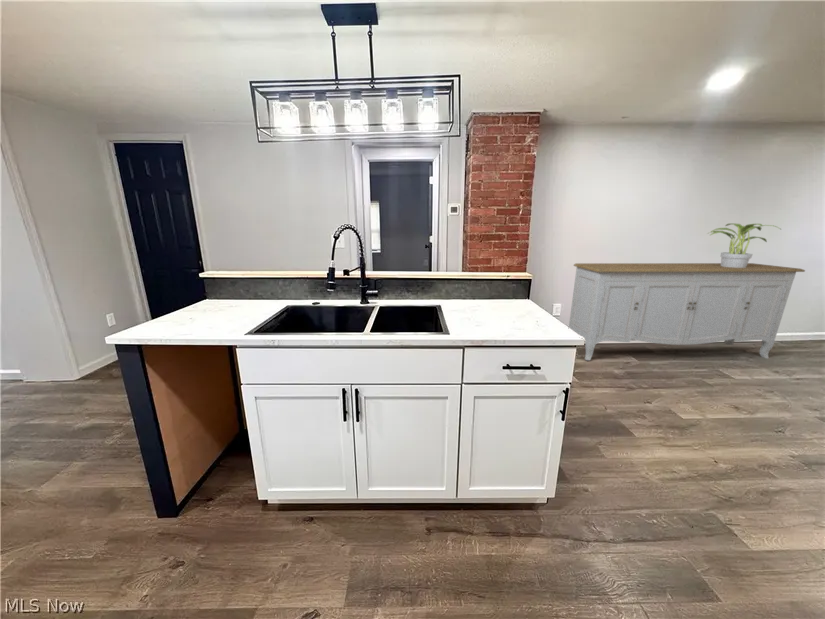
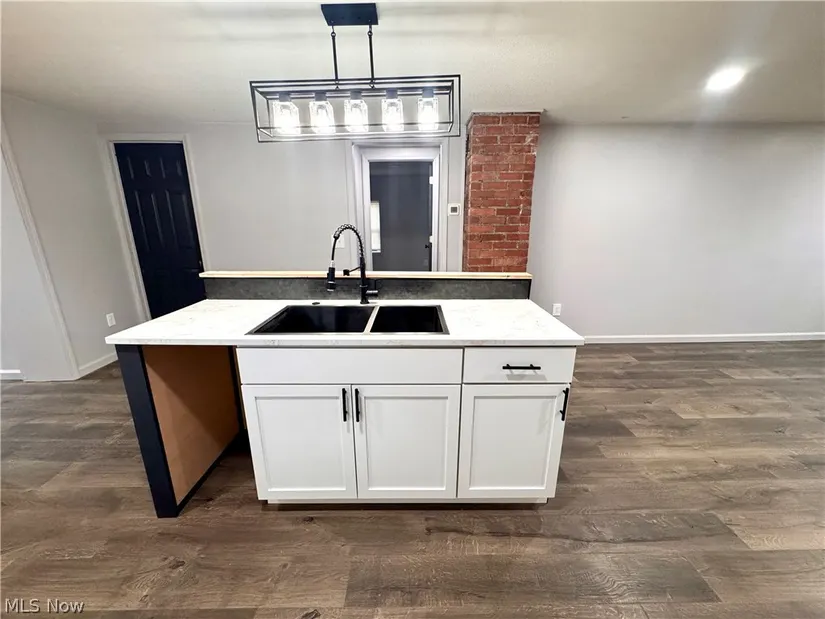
- potted plant [706,223,781,268]
- sideboard [568,262,806,361]
